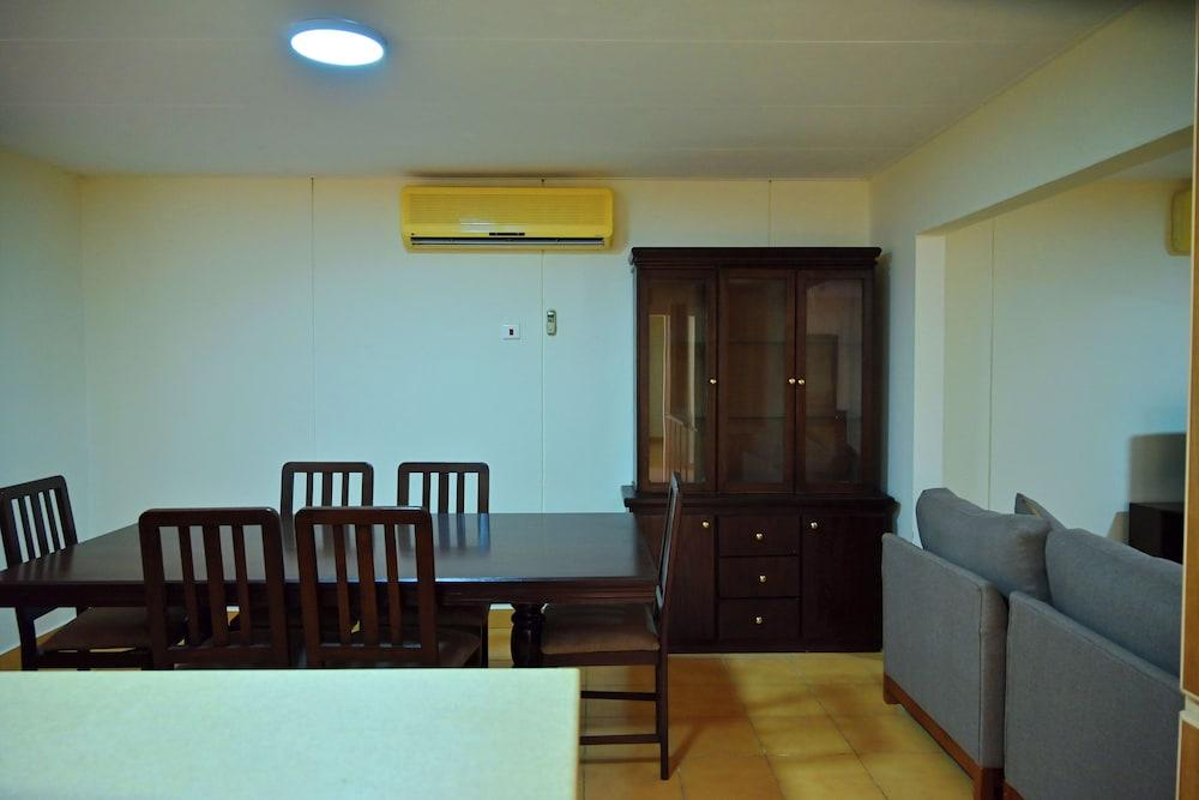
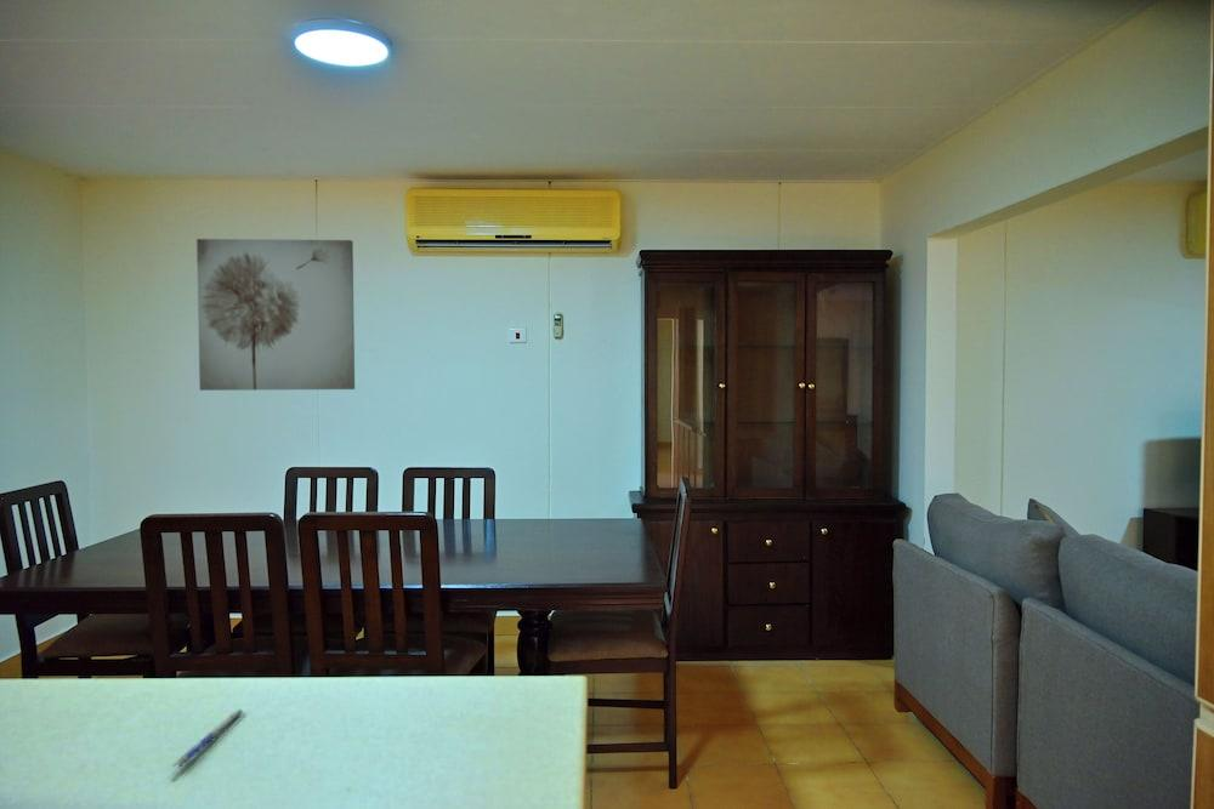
+ pen [170,708,246,769]
+ wall art [195,238,356,392]
